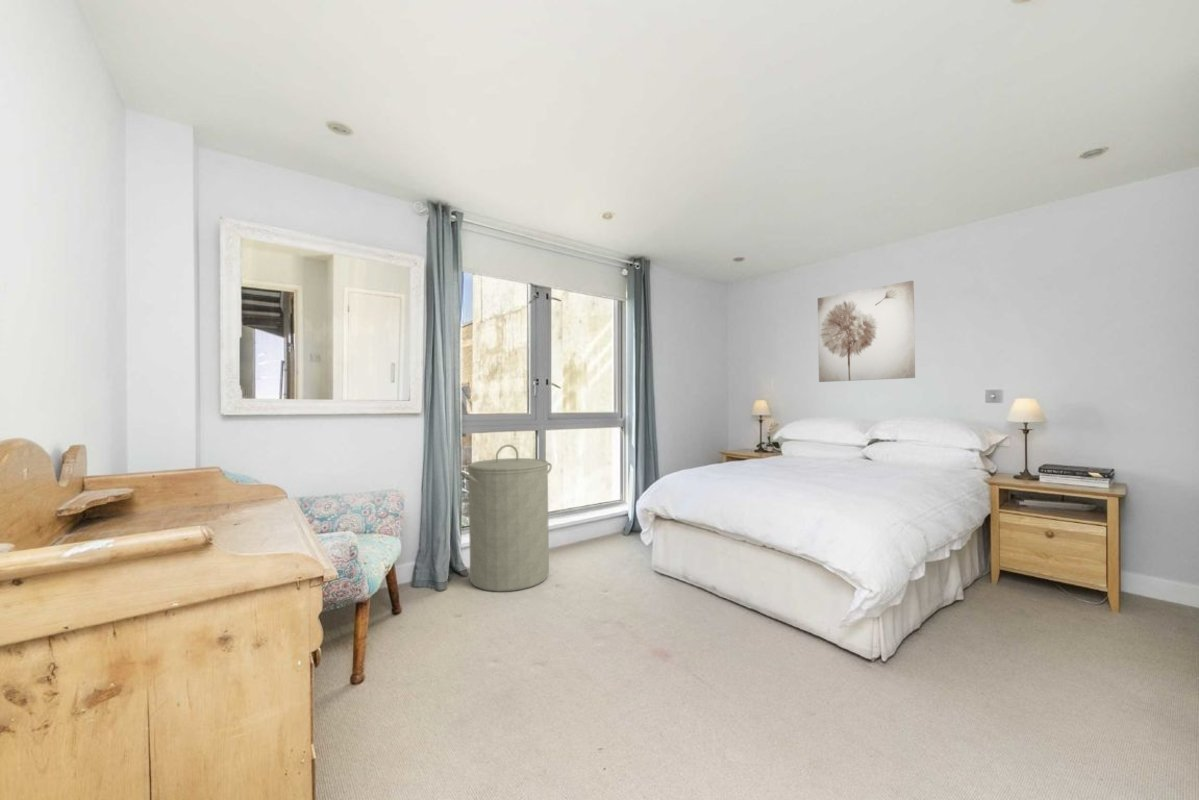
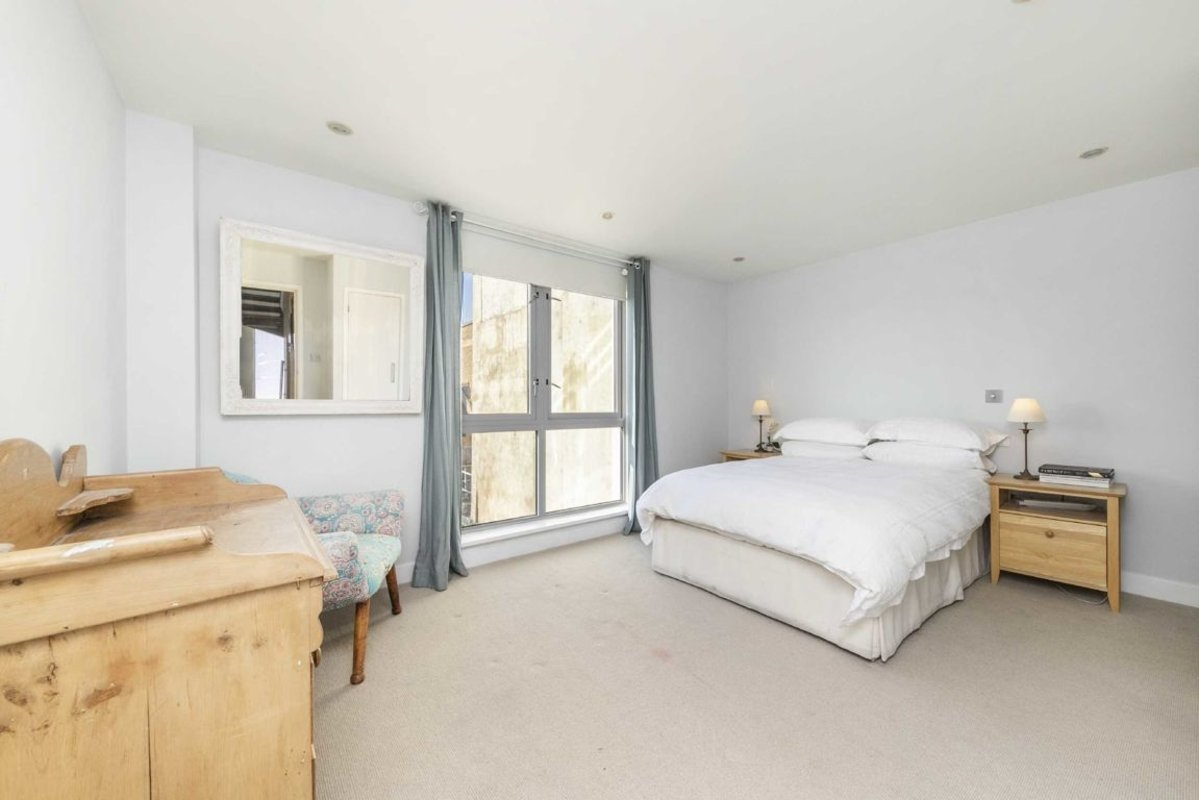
- laundry hamper [459,443,553,593]
- wall art [817,280,916,383]
